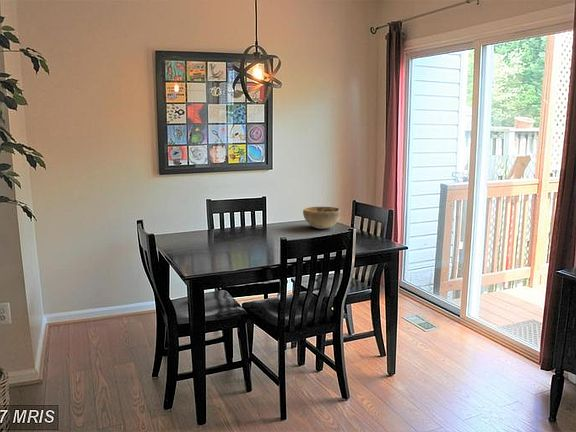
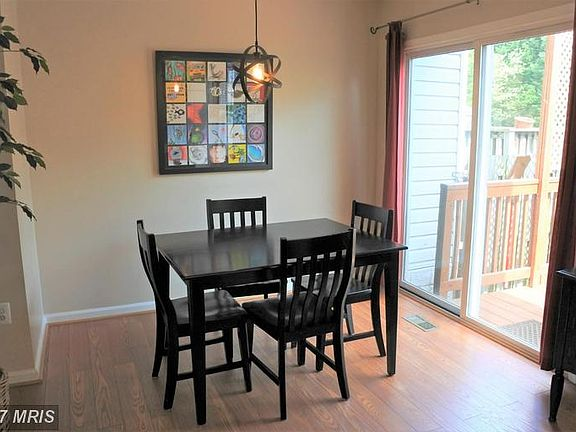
- decorative bowl [302,206,342,230]
